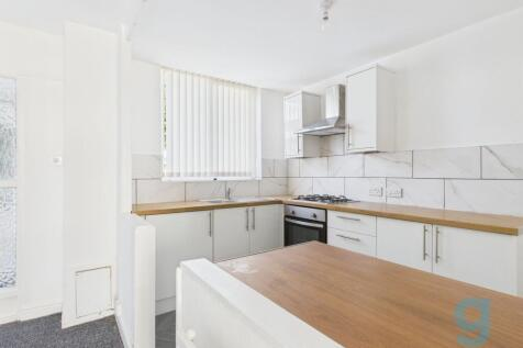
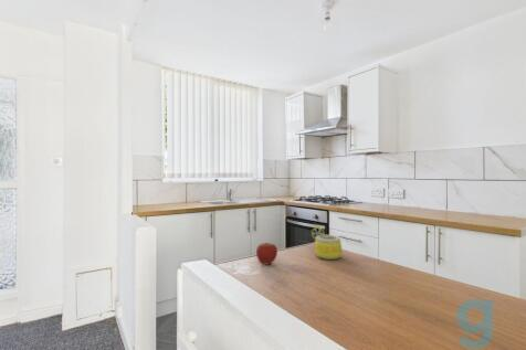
+ mug [311,224,344,261]
+ apple [255,242,278,266]
